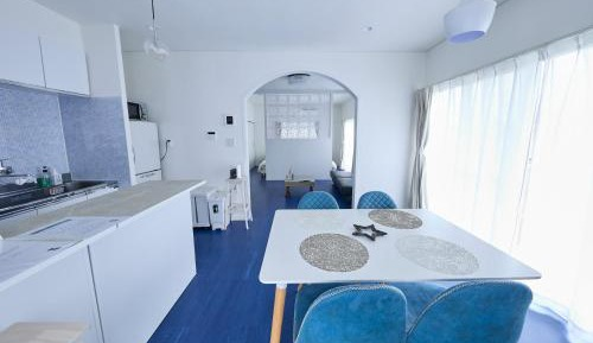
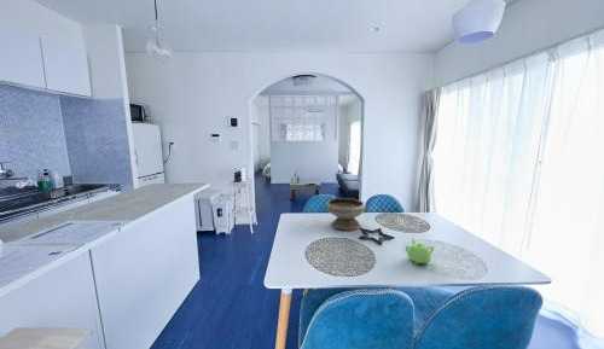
+ teapot [403,237,435,266]
+ bowl [324,196,367,232]
